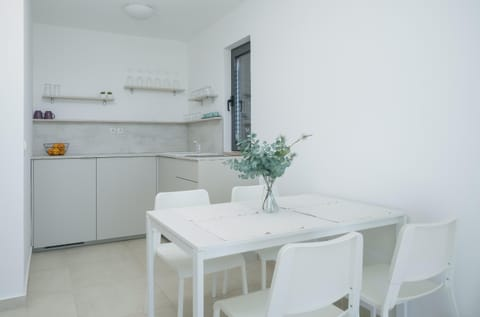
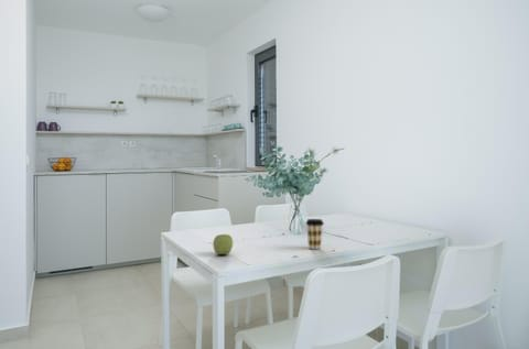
+ coffee cup [305,218,325,250]
+ apple [212,233,234,255]
